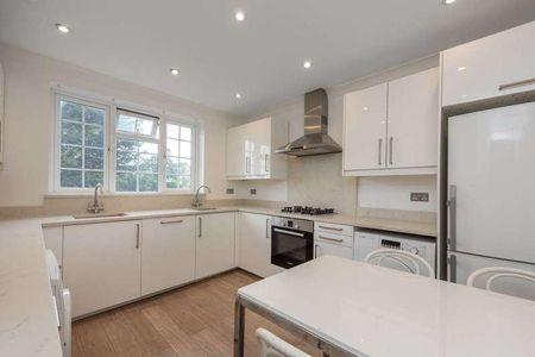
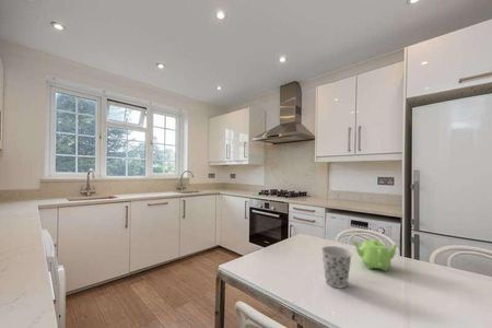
+ teapot [350,238,401,272]
+ cup [320,245,353,290]
